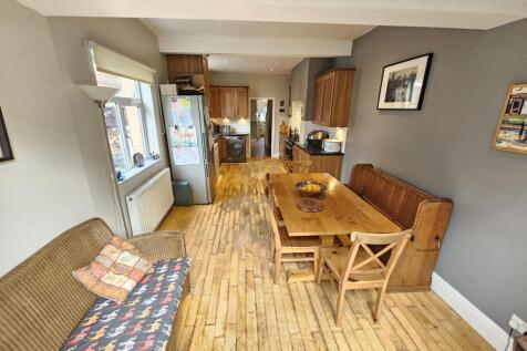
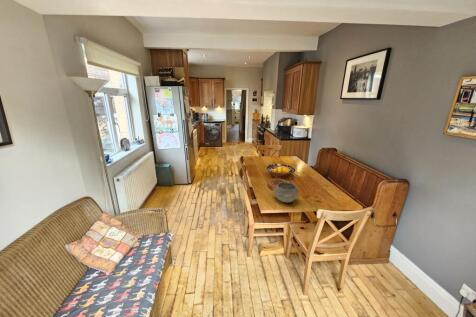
+ bowl [274,181,299,204]
